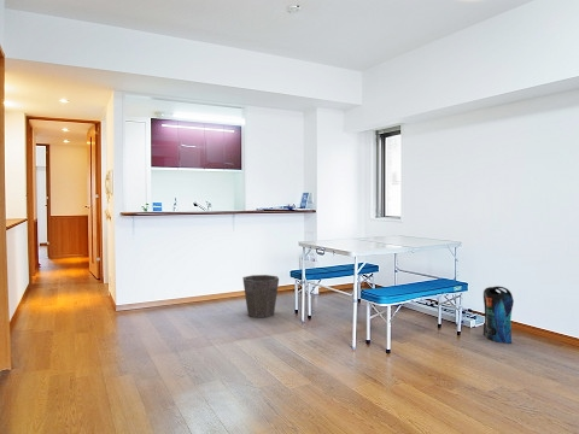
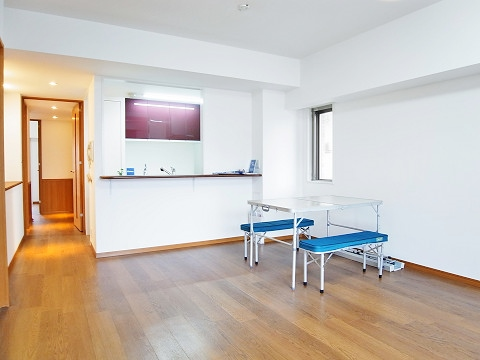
- waste bin [241,274,280,318]
- pouch [482,286,515,345]
